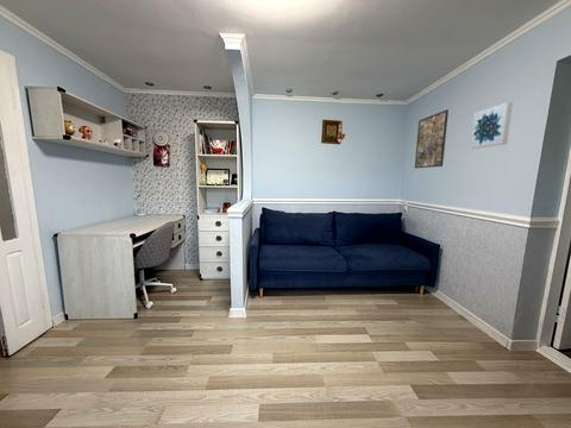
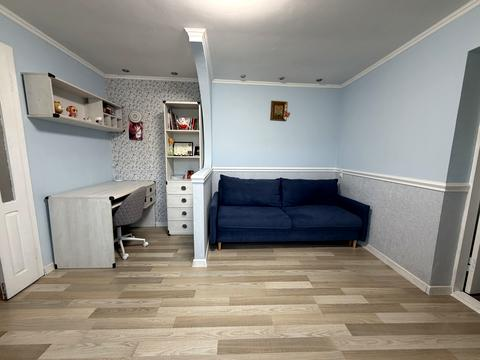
- wall art [470,101,514,150]
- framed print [414,108,450,169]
